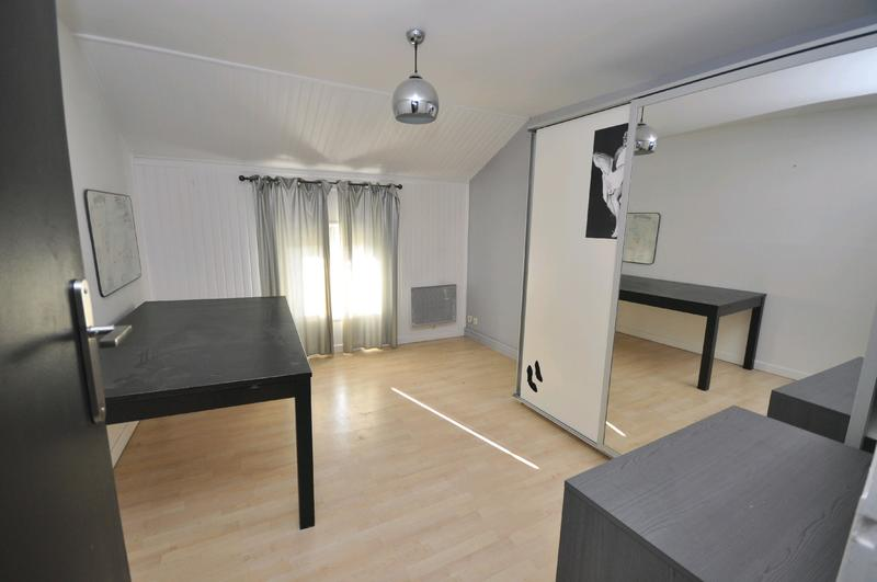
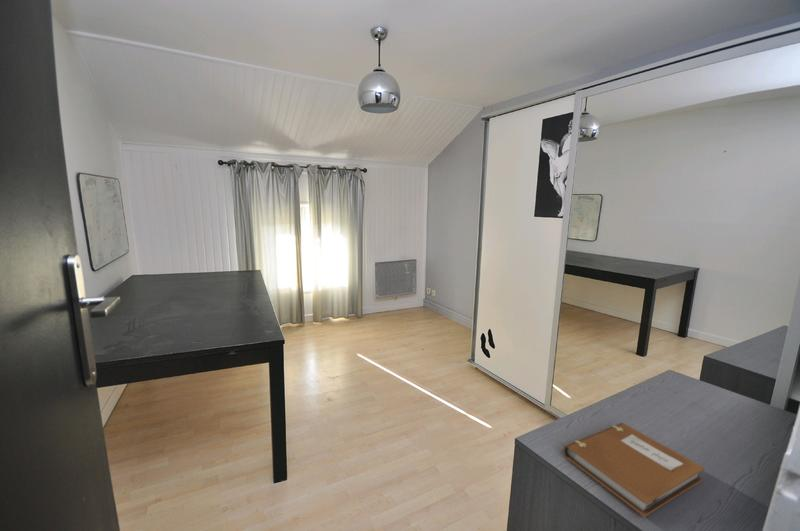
+ notebook [562,422,706,518]
